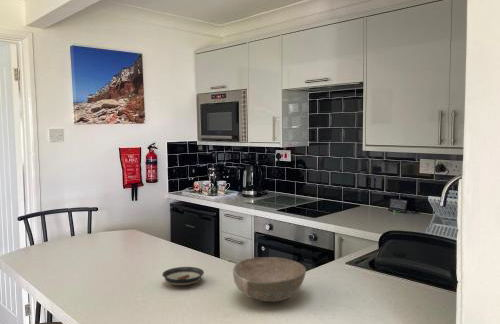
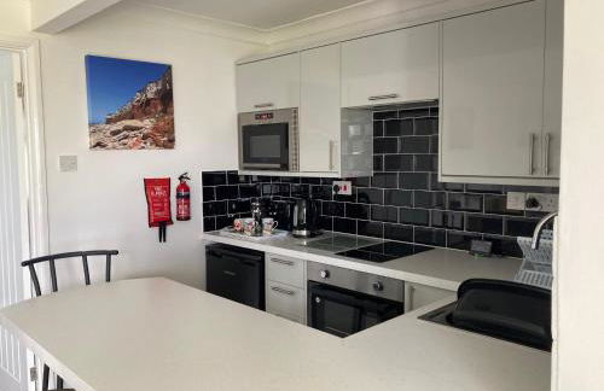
- bowl [232,256,307,303]
- saucer [161,266,205,287]
